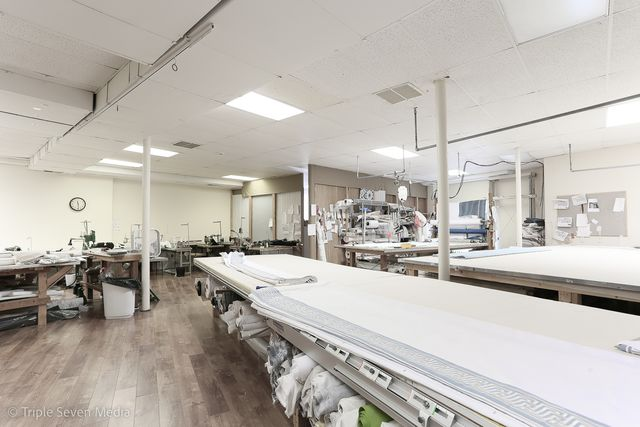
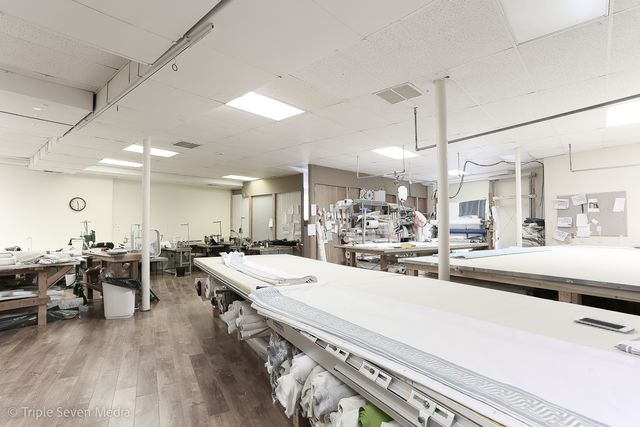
+ cell phone [572,316,636,334]
